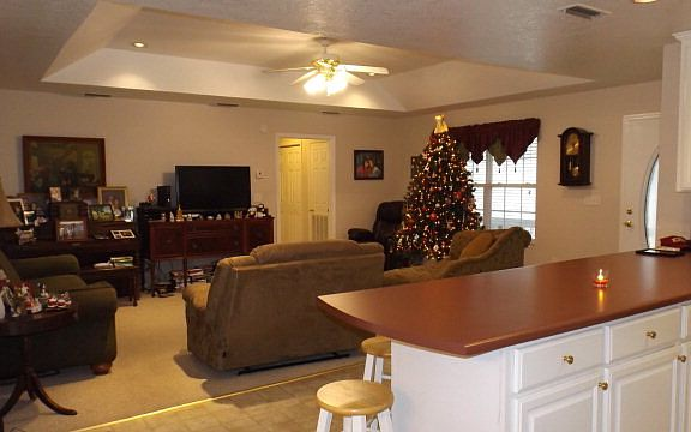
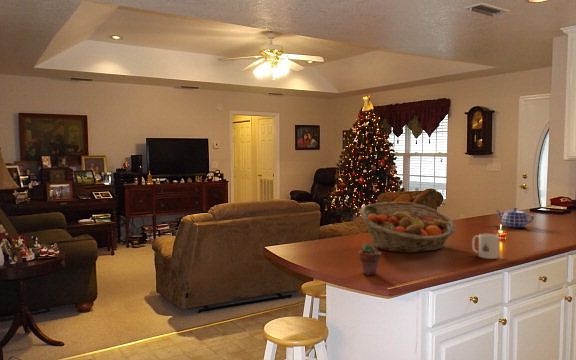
+ teapot [495,207,535,228]
+ mug [471,233,500,260]
+ fruit basket [359,201,457,254]
+ potted succulent [357,242,382,276]
